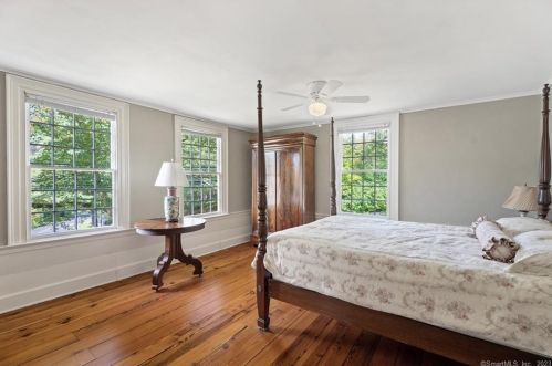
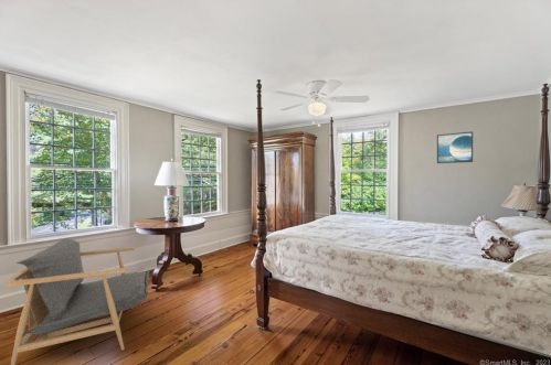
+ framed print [436,130,474,164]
+ armchair [6,237,150,365]
